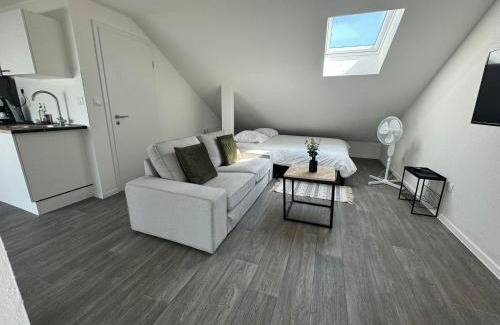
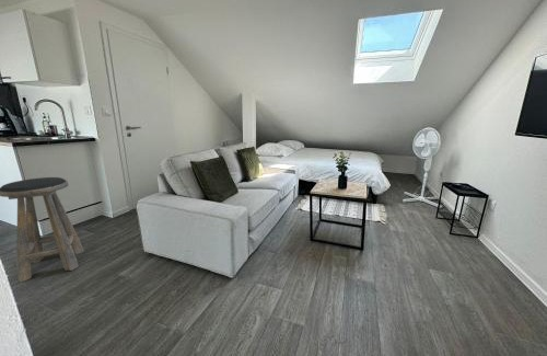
+ stool [0,176,84,284]
